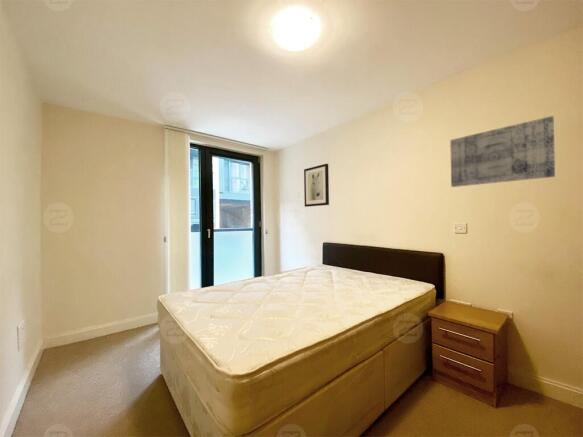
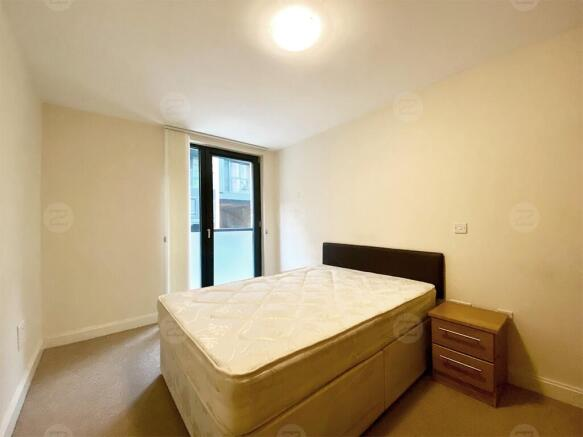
- wall art [303,163,330,208]
- wall art [449,115,556,188]
